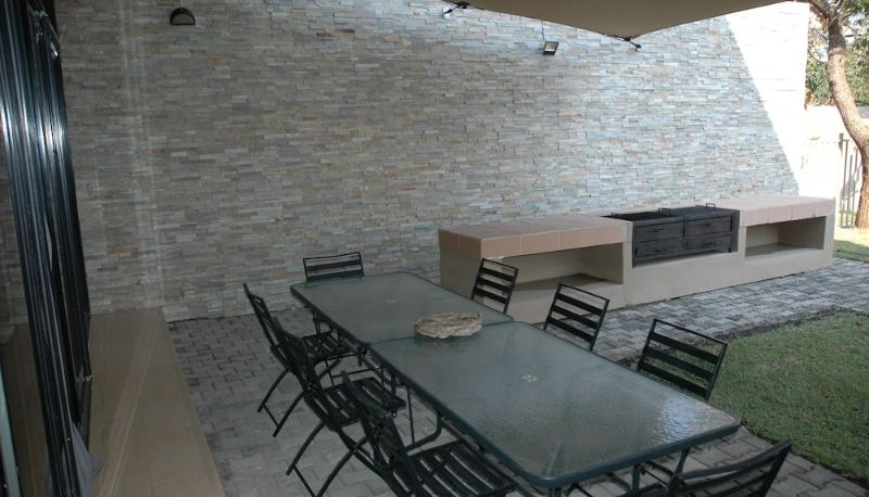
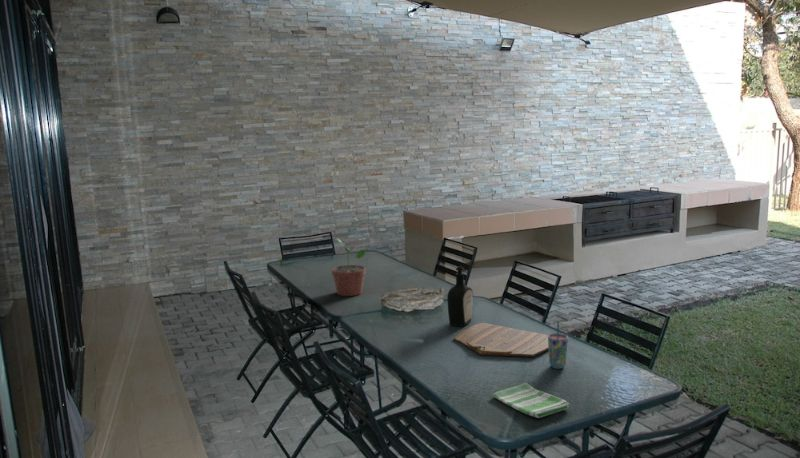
+ cutting board [453,322,549,358]
+ cup [548,320,569,370]
+ potted plant [331,237,368,297]
+ dish towel [491,382,571,419]
+ bottle [446,265,474,327]
